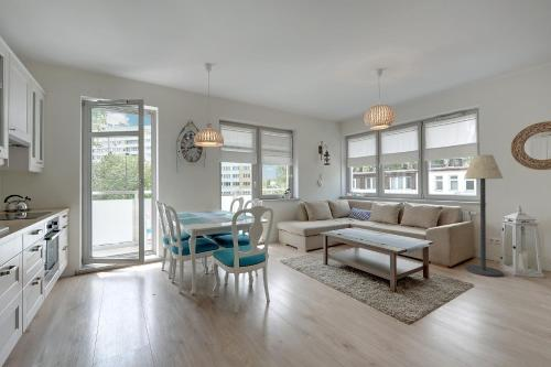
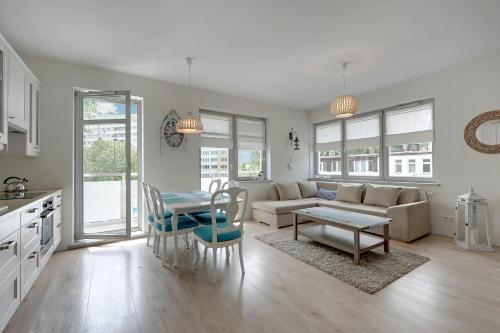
- floor lamp [463,154,504,278]
